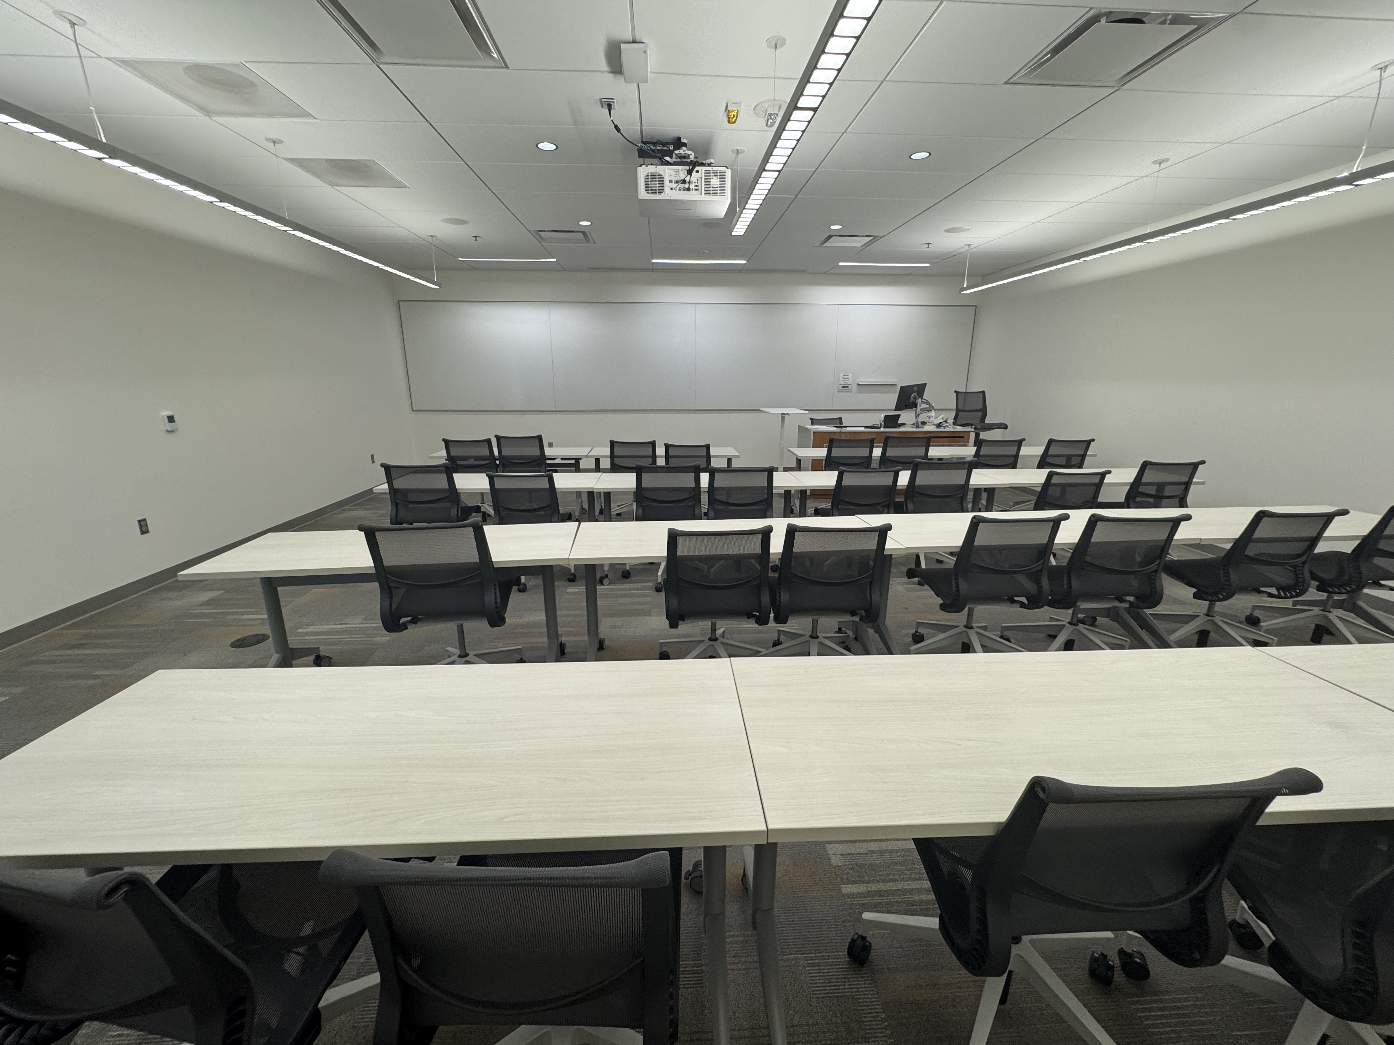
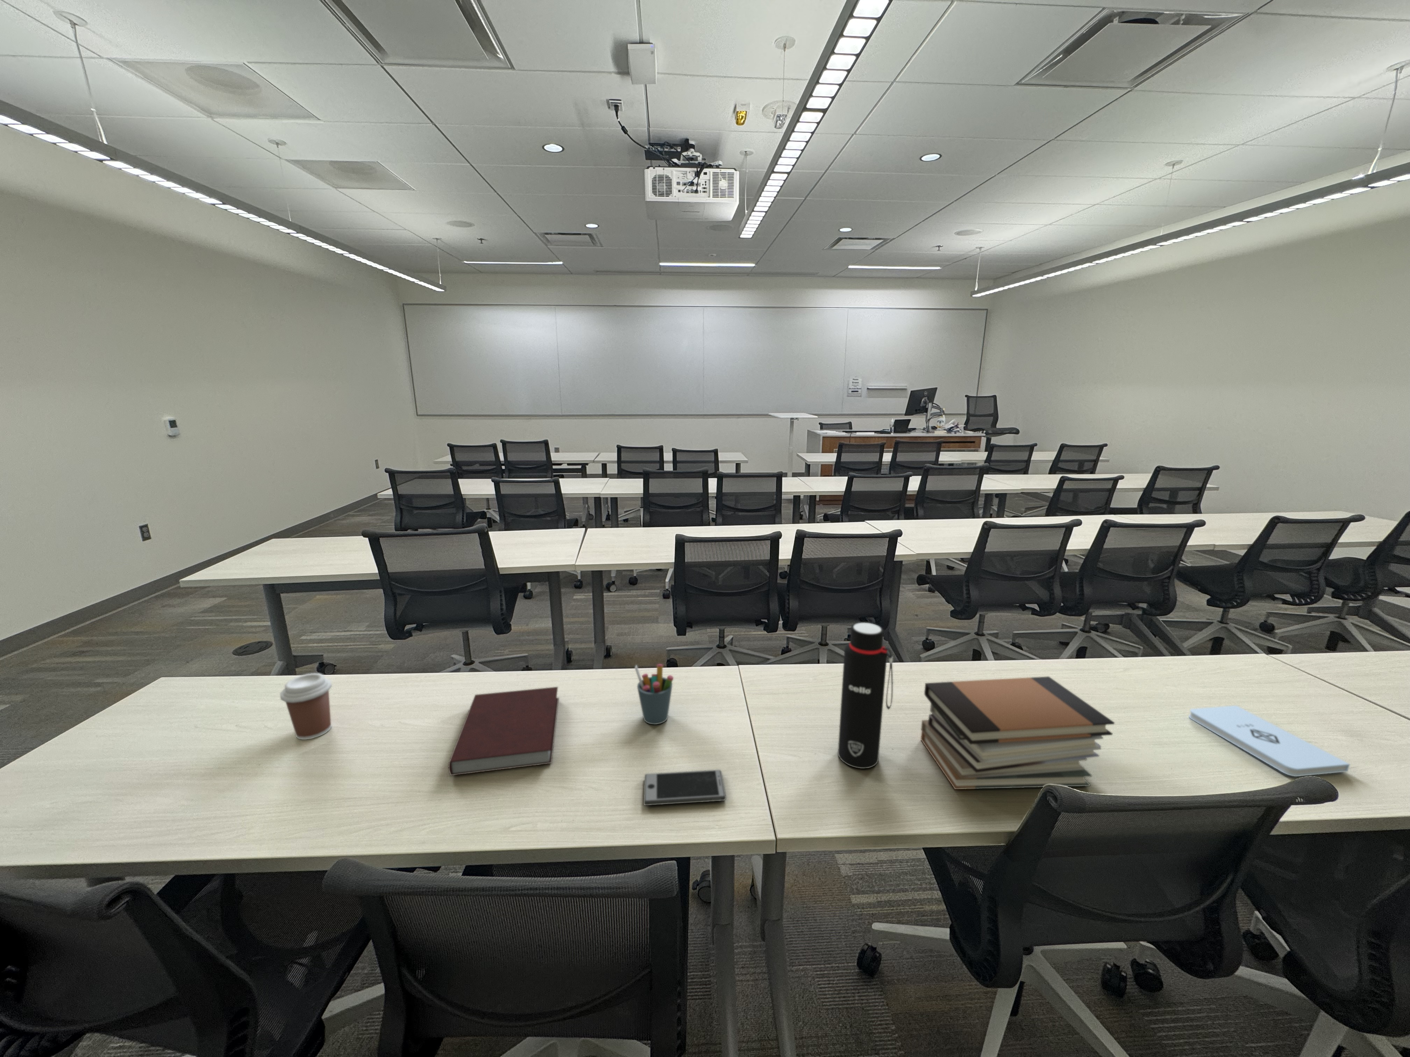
+ notebook [447,686,560,776]
+ book stack [920,676,1115,789]
+ water bottle [837,622,893,769]
+ coffee cup [280,673,332,739]
+ pen holder [634,664,674,725]
+ notepad [1188,705,1350,777]
+ smartphone [644,769,726,806]
